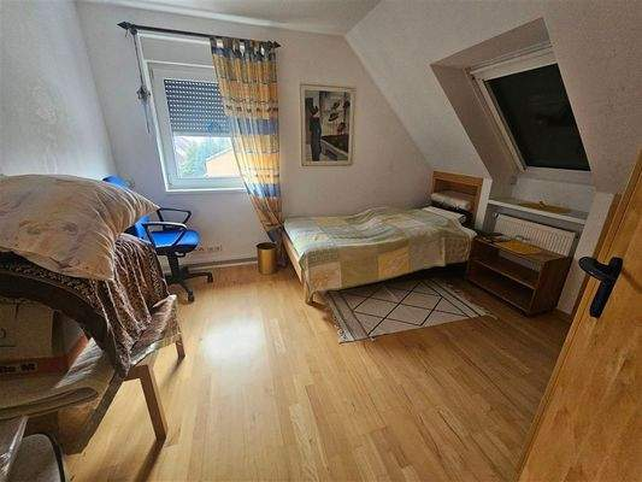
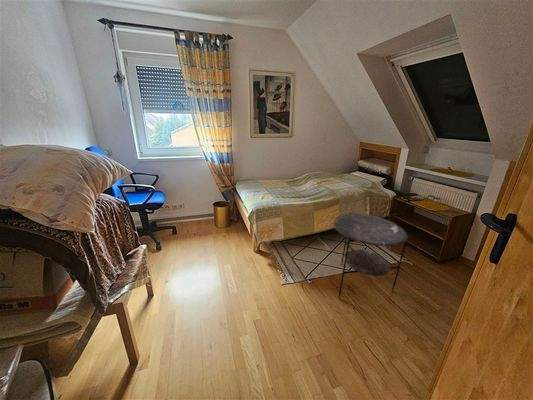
+ side table [332,212,410,300]
